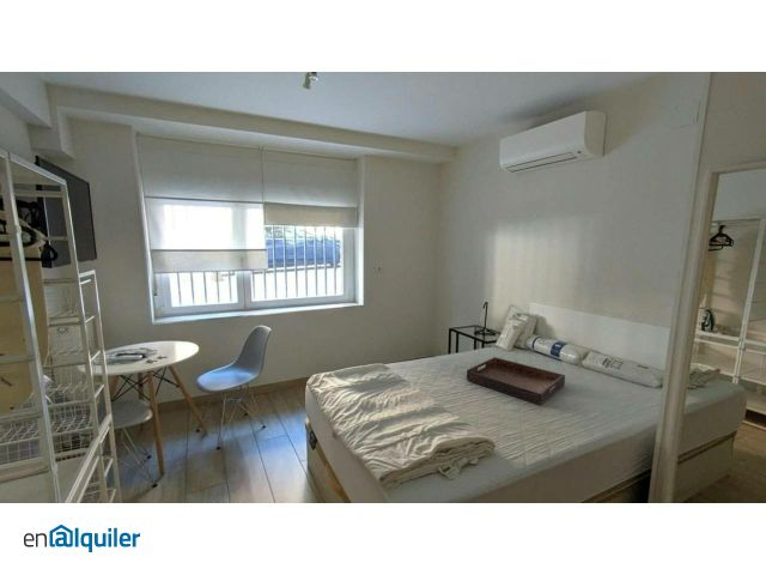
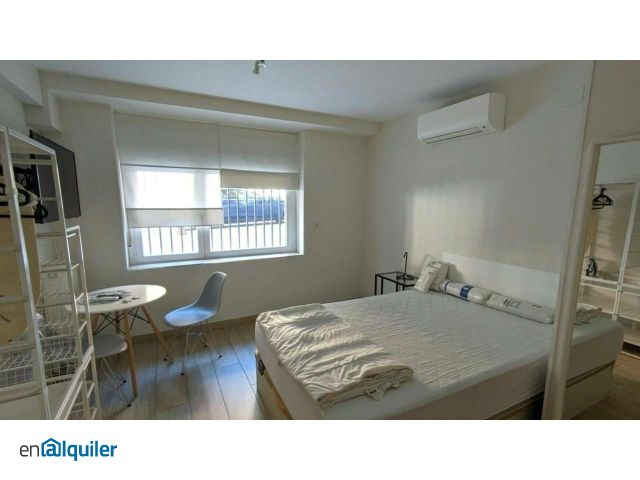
- serving tray [466,356,566,406]
